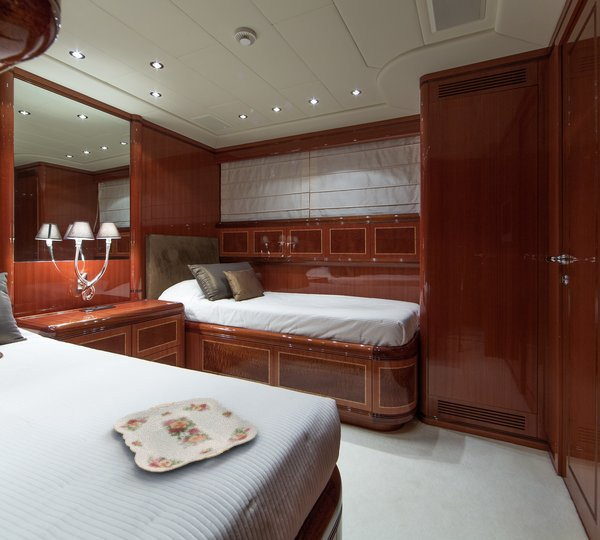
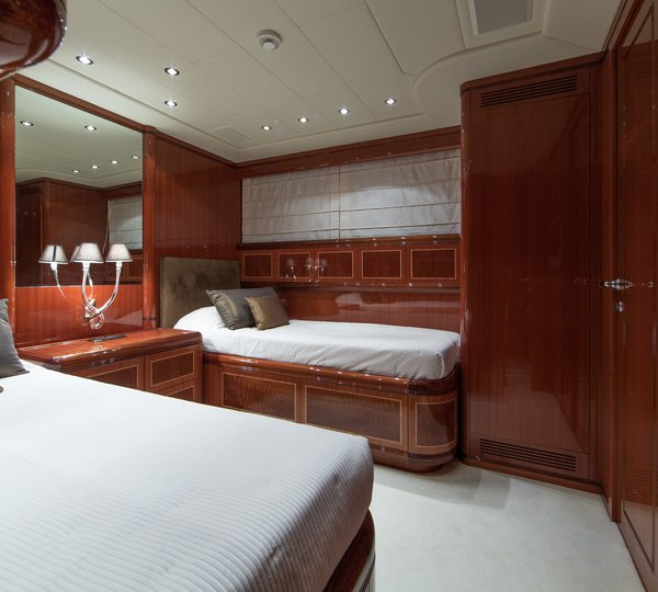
- serving tray [112,397,258,473]
